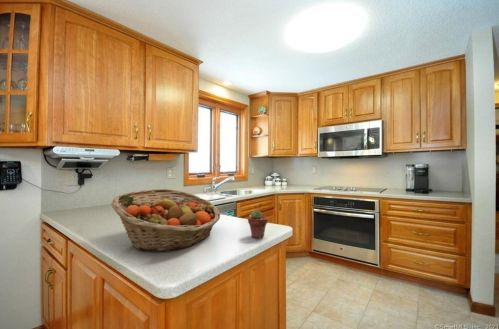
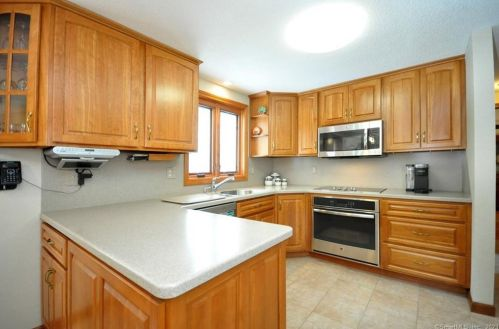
- potted succulent [247,209,268,240]
- fruit basket [110,188,221,253]
